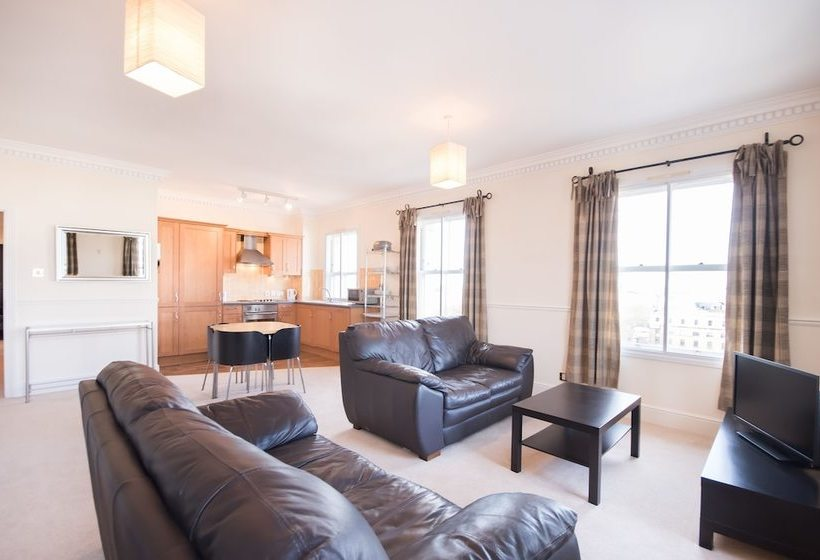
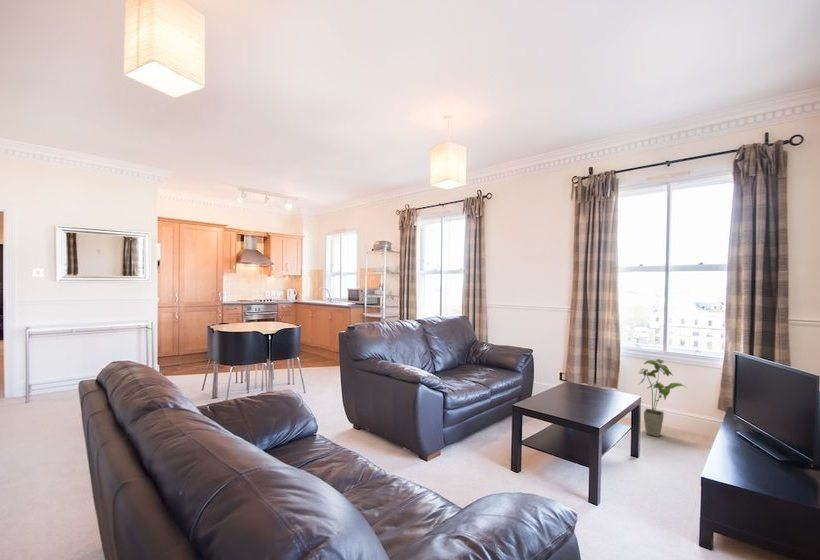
+ house plant [638,358,688,438]
